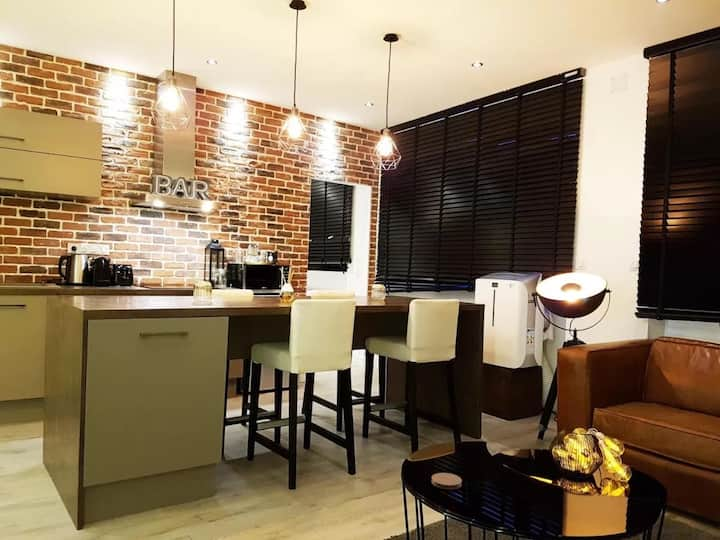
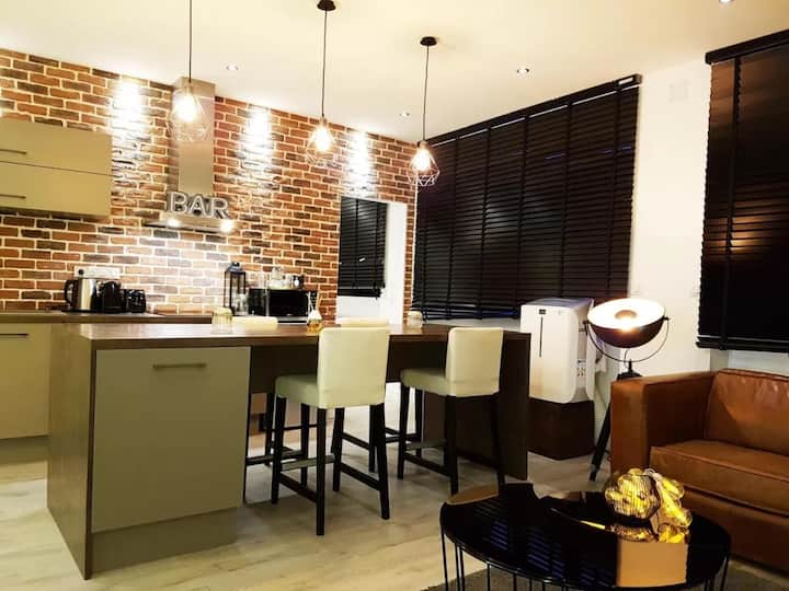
- coaster [431,472,463,490]
